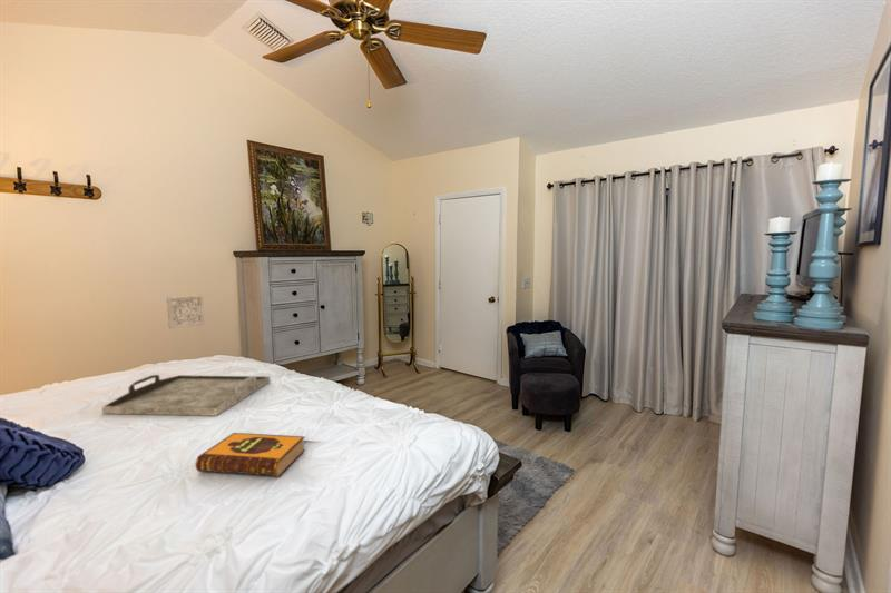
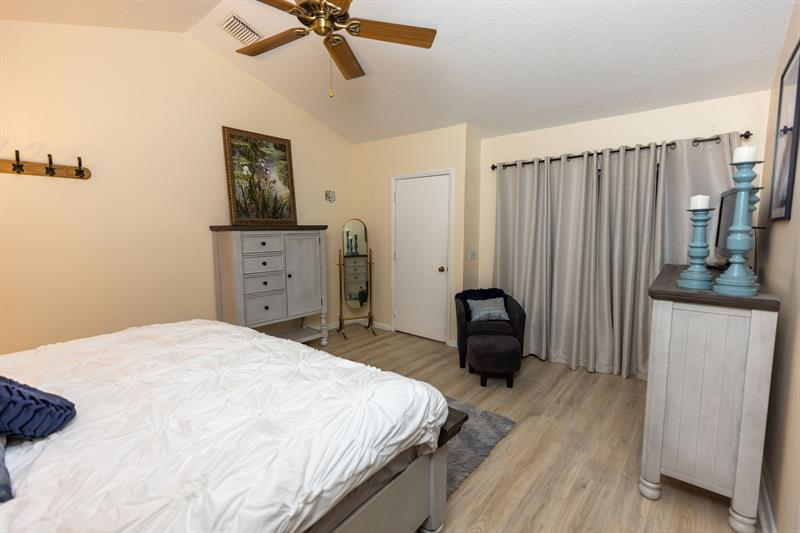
- serving tray [101,374,271,417]
- wall ornament [166,294,206,329]
- hardback book [195,432,306,478]
